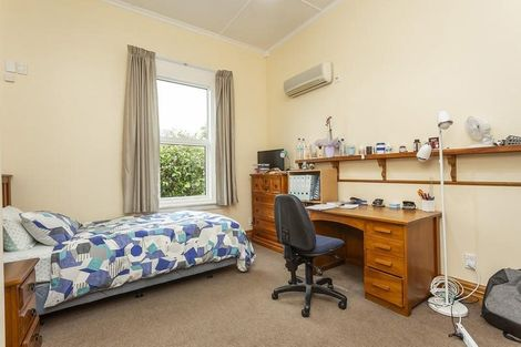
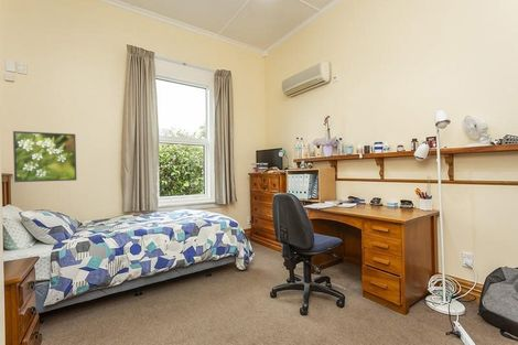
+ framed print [12,130,77,183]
